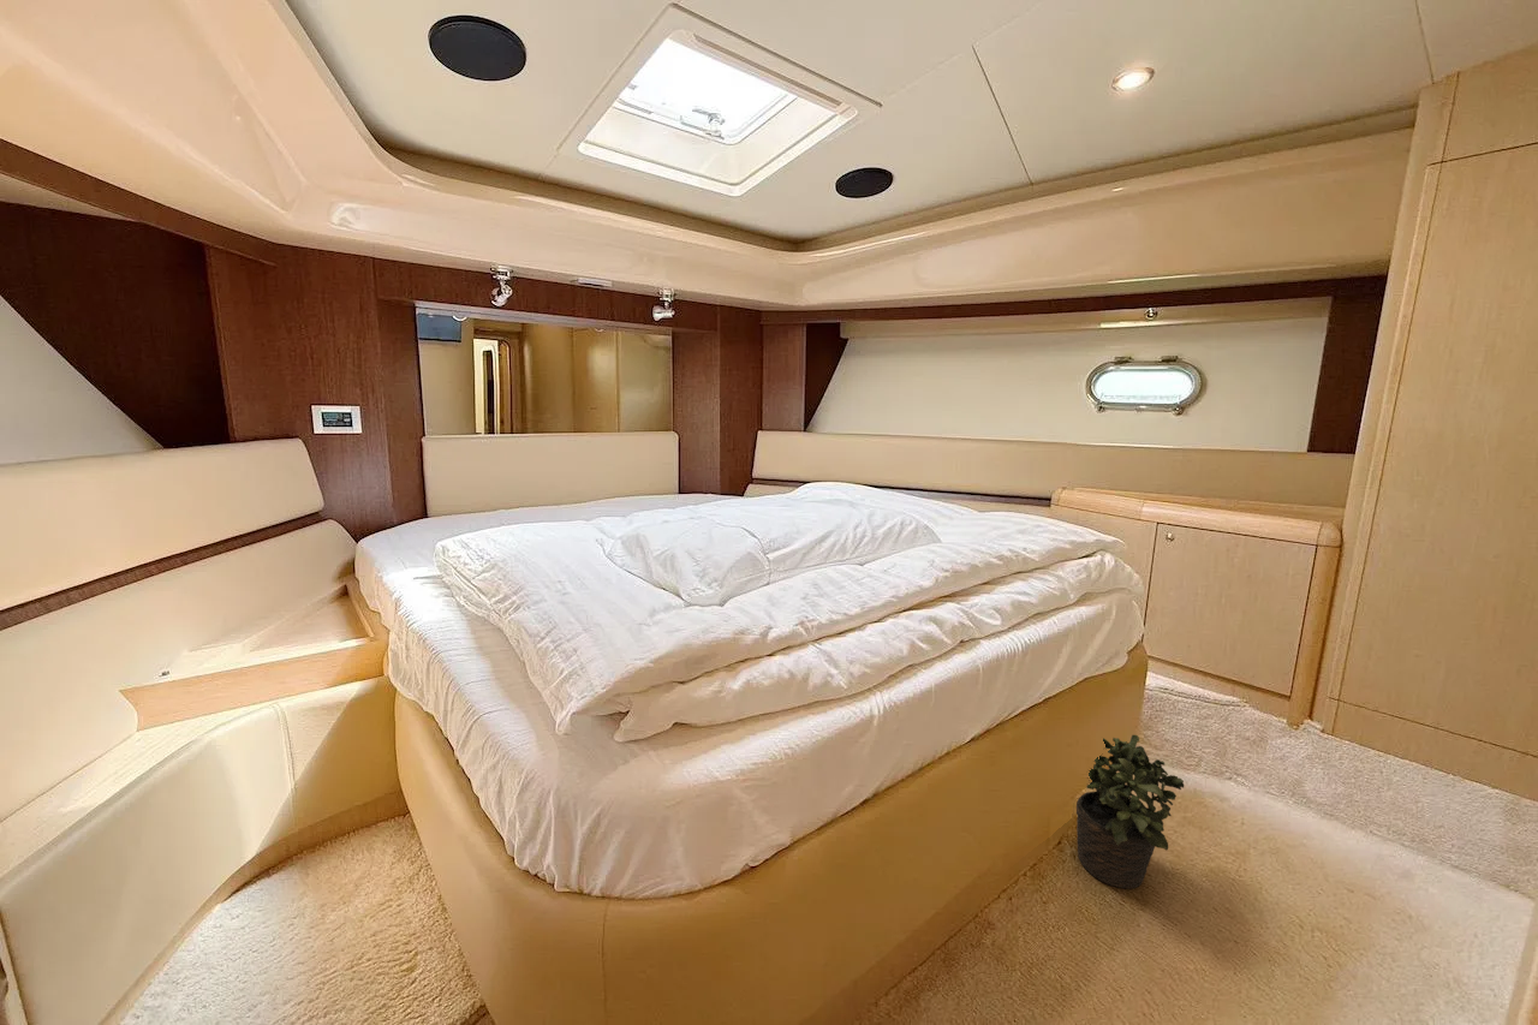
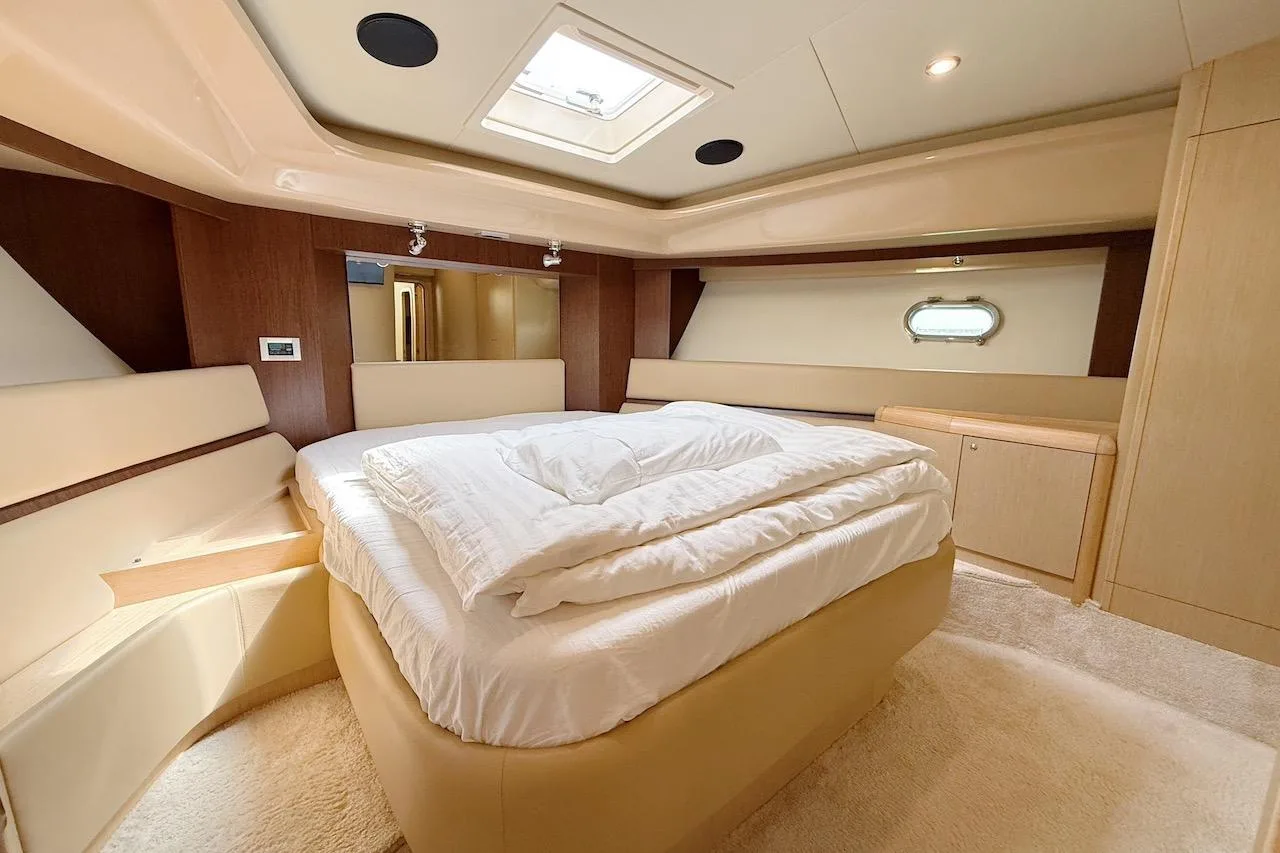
- potted plant [1075,734,1185,889]
